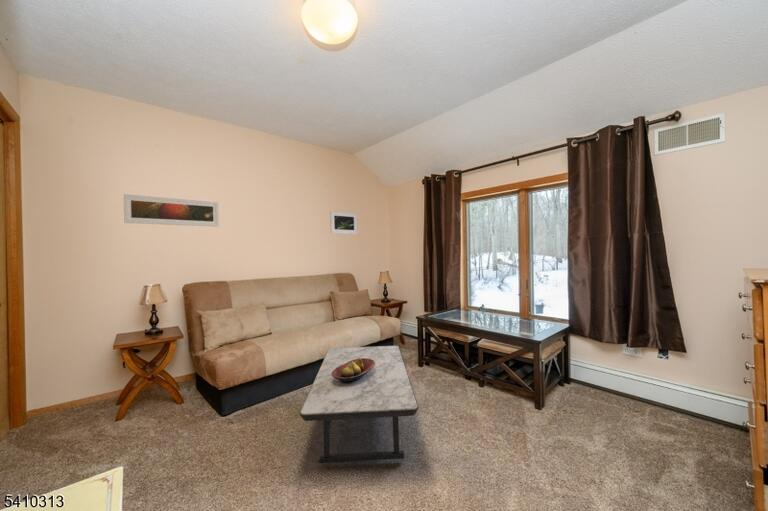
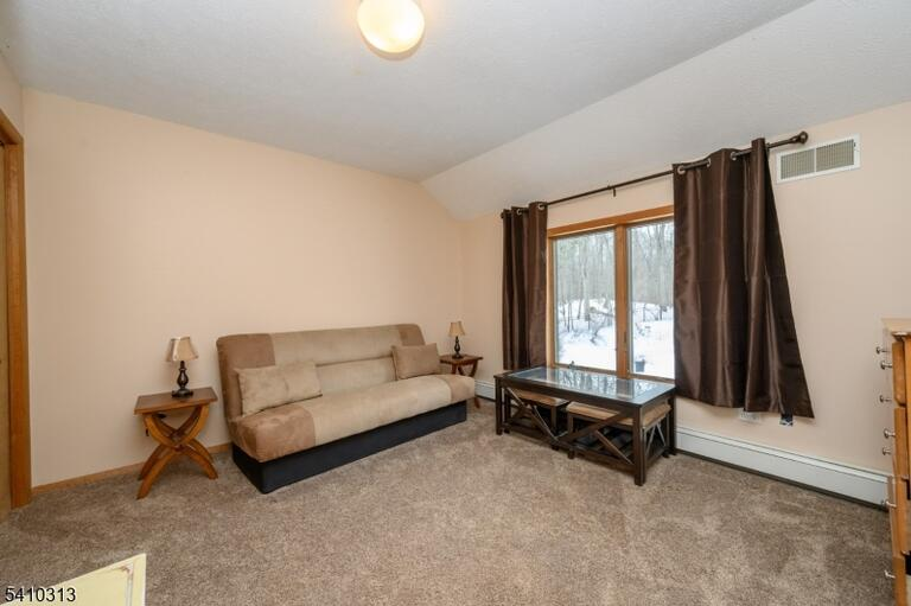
- fruit bowl [331,358,375,384]
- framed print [329,210,358,235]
- coffee table [298,345,420,464]
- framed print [123,193,220,228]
